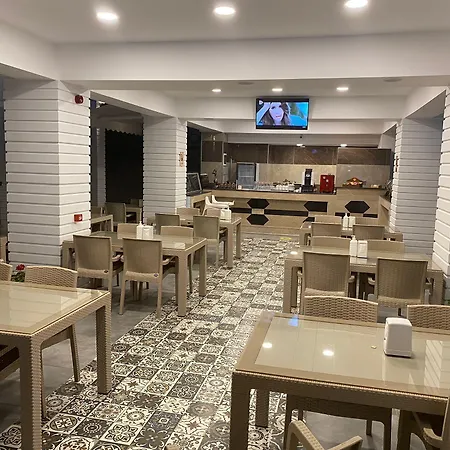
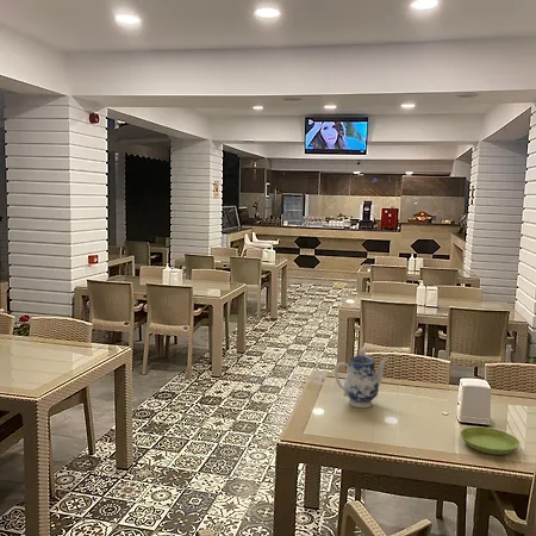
+ saucer [460,426,521,455]
+ teapot [334,347,389,409]
